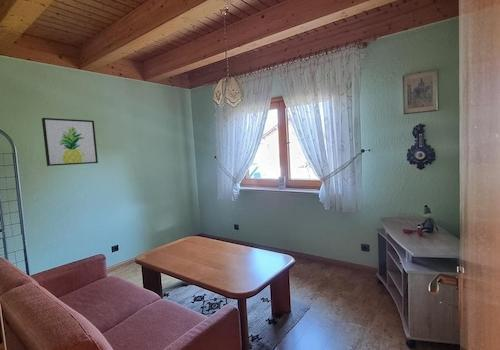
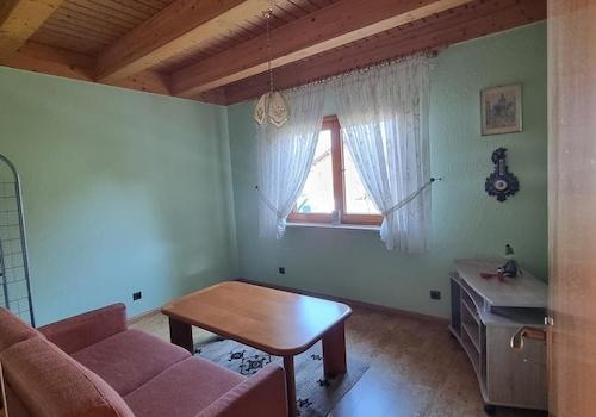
- wall art [41,117,99,167]
